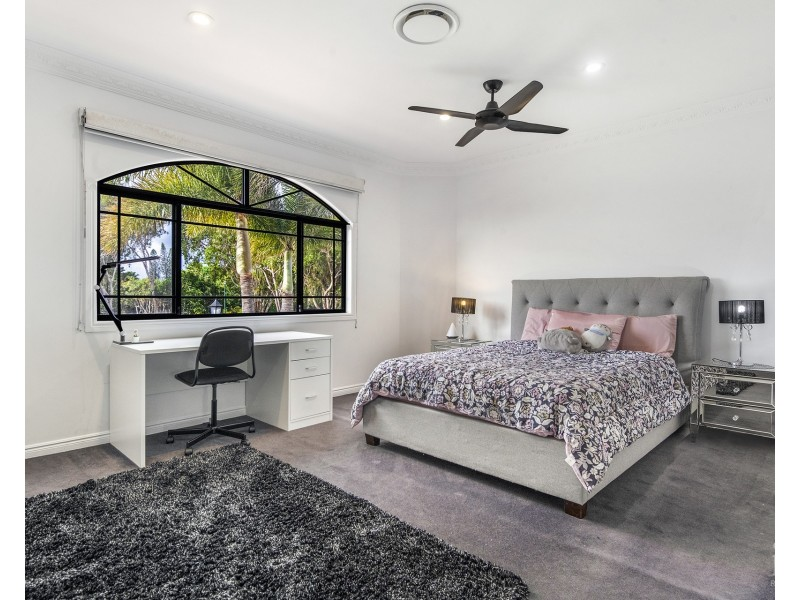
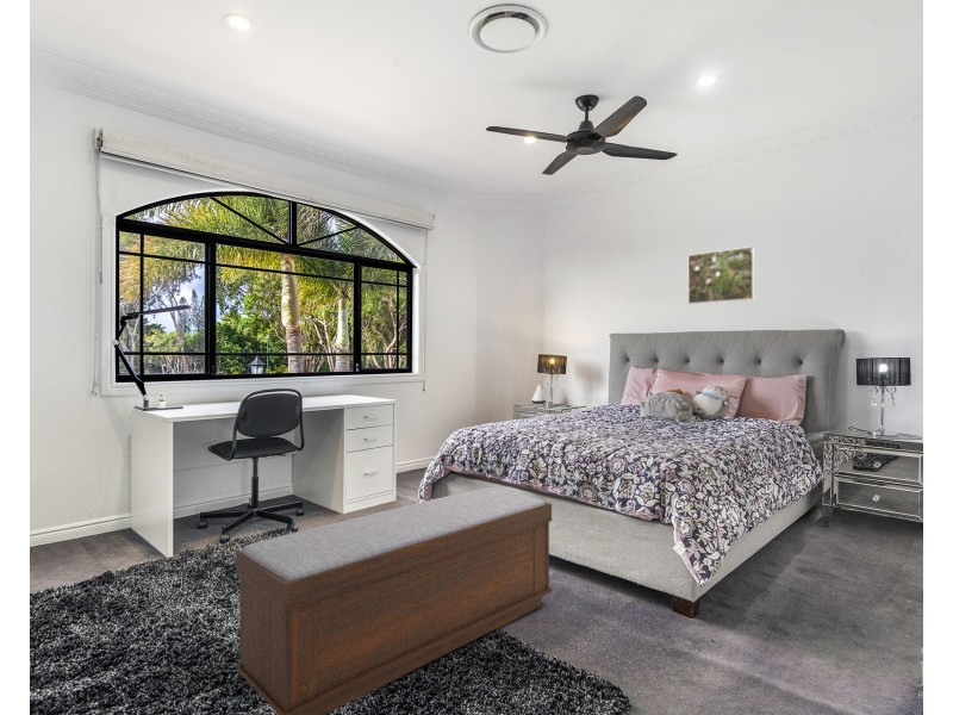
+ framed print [687,245,755,305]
+ bench [235,486,553,715]
